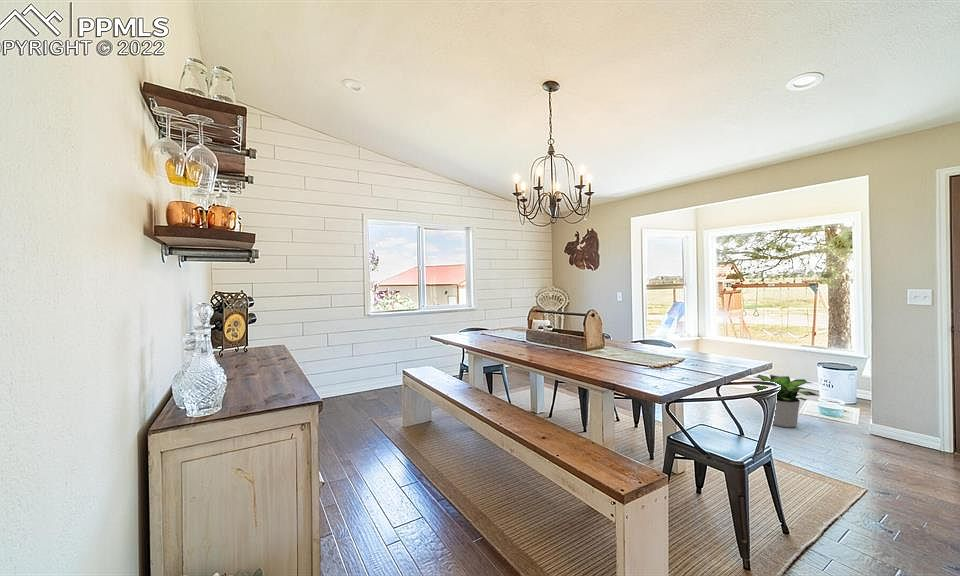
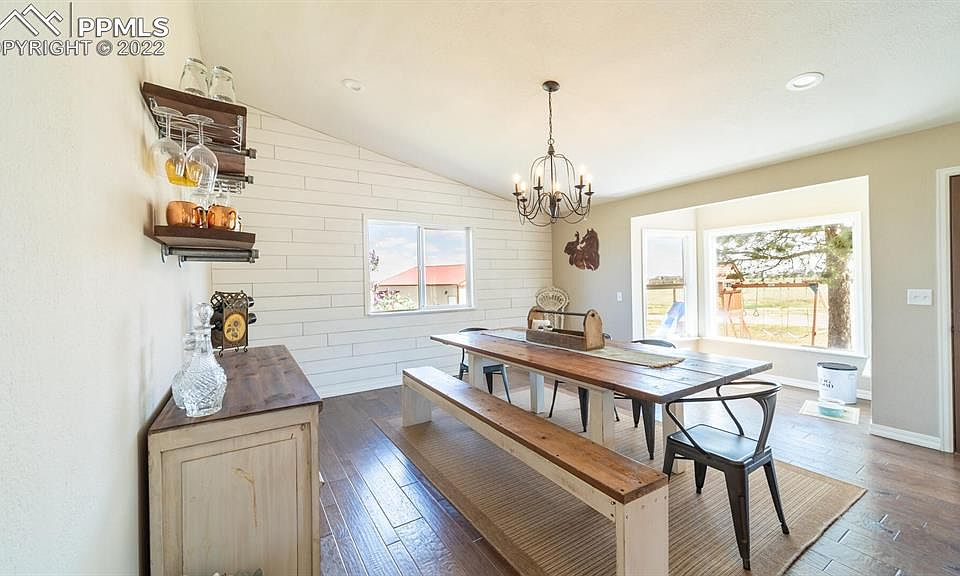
- potted plant [752,374,821,429]
